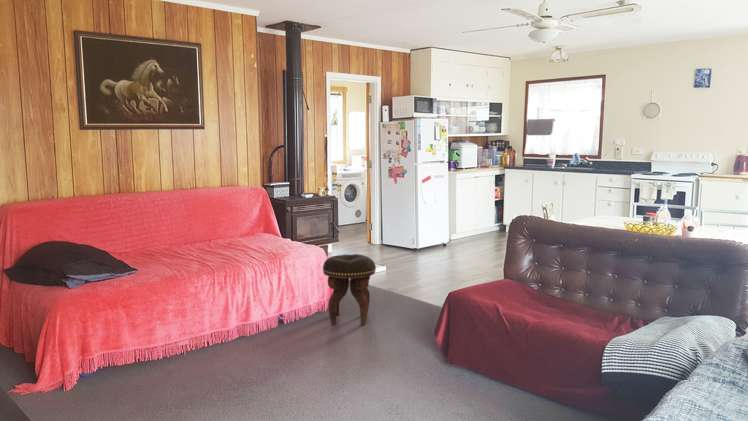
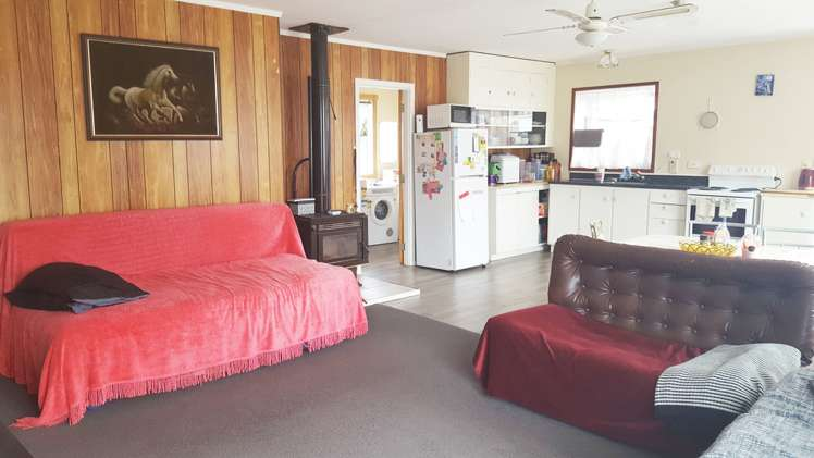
- footstool [322,253,377,326]
